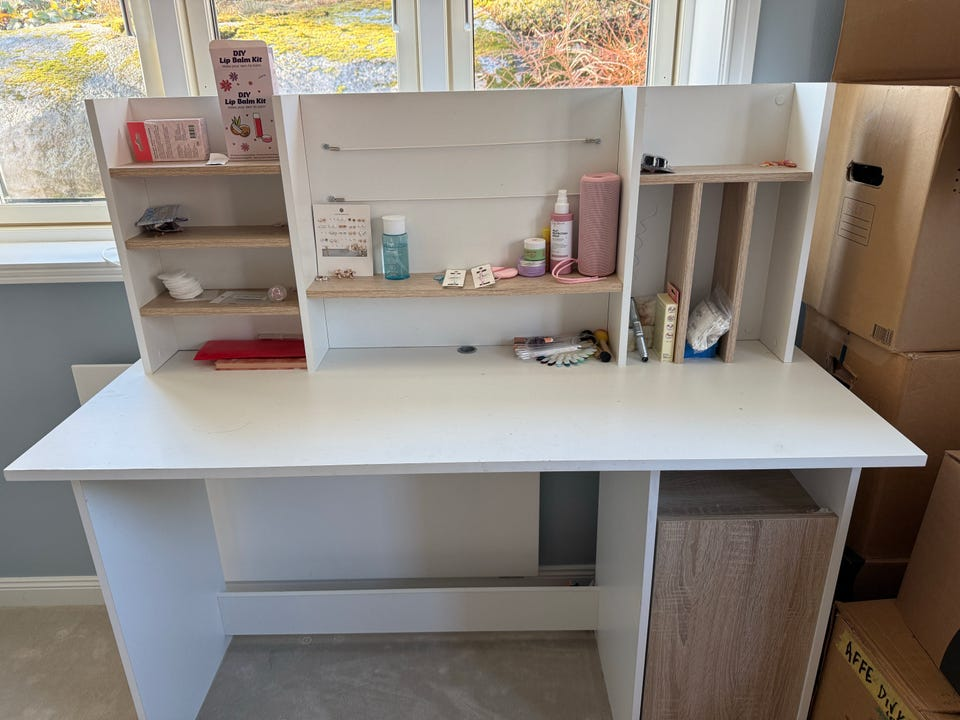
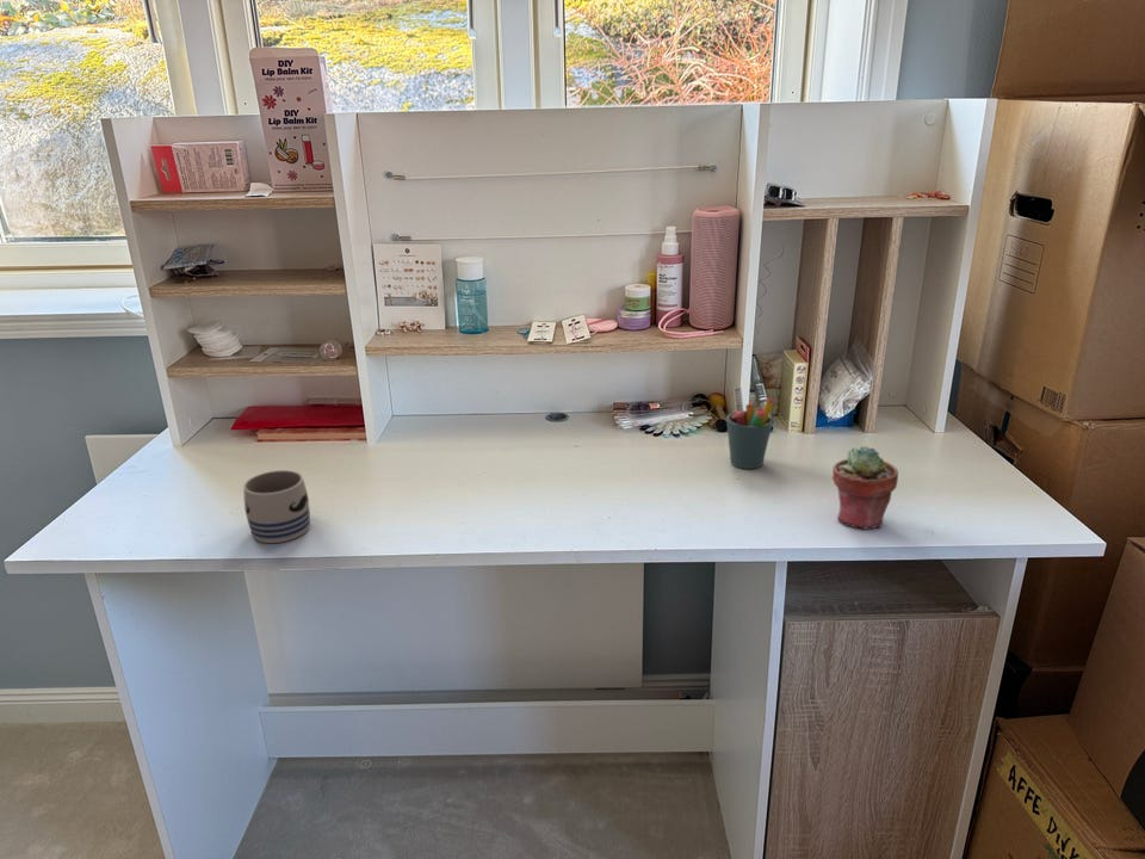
+ mug [242,469,311,544]
+ potted succulent [831,445,899,530]
+ pen holder [725,387,775,470]
